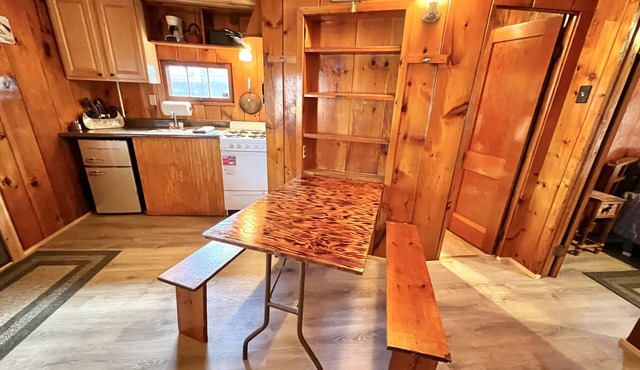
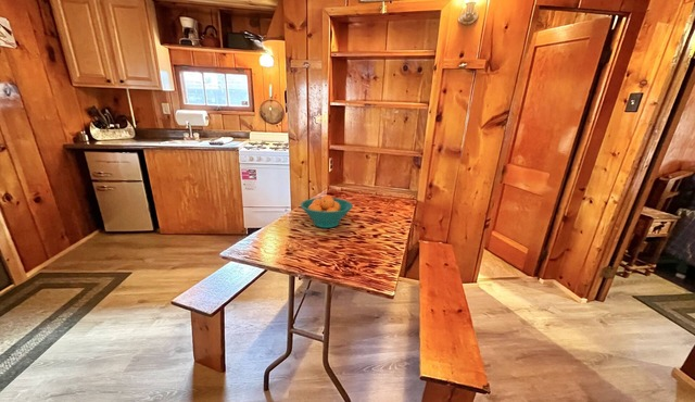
+ fruit bowl [300,194,354,229]
